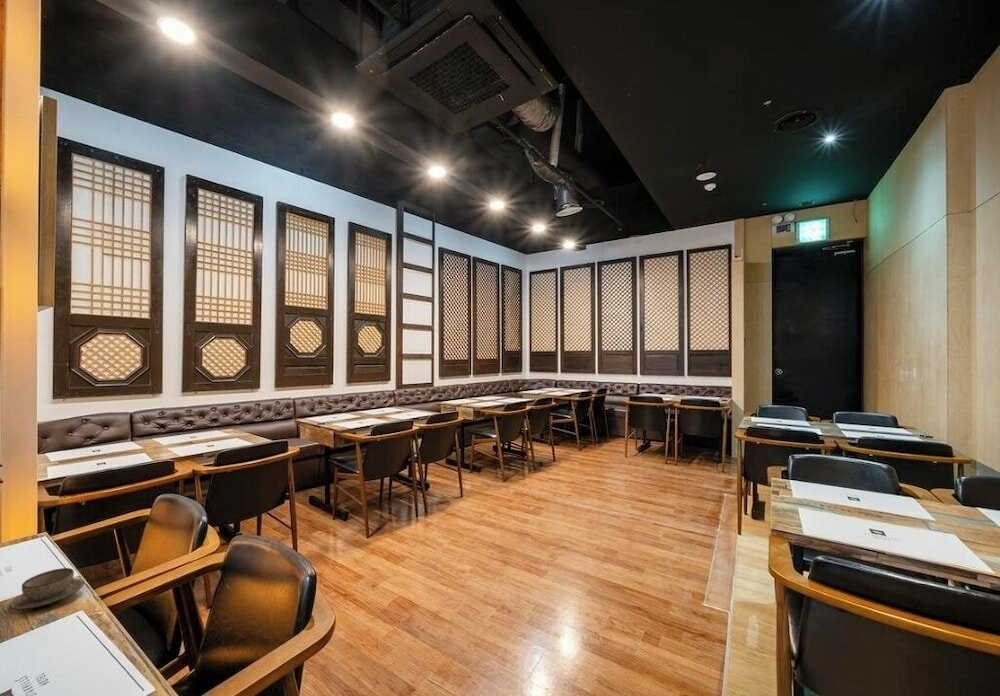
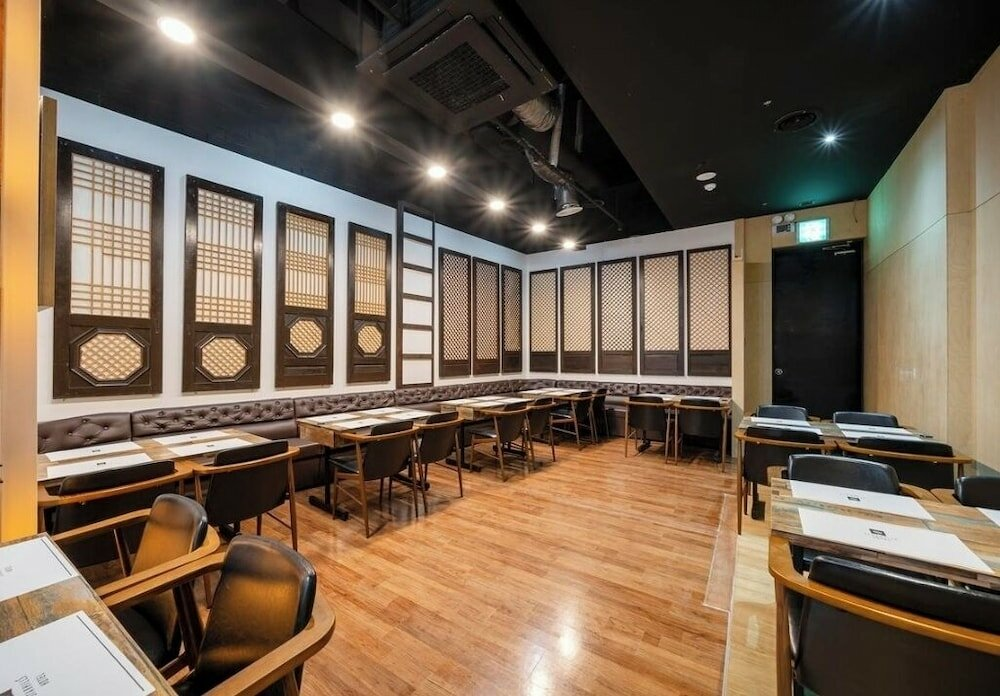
- teacup [8,567,85,611]
